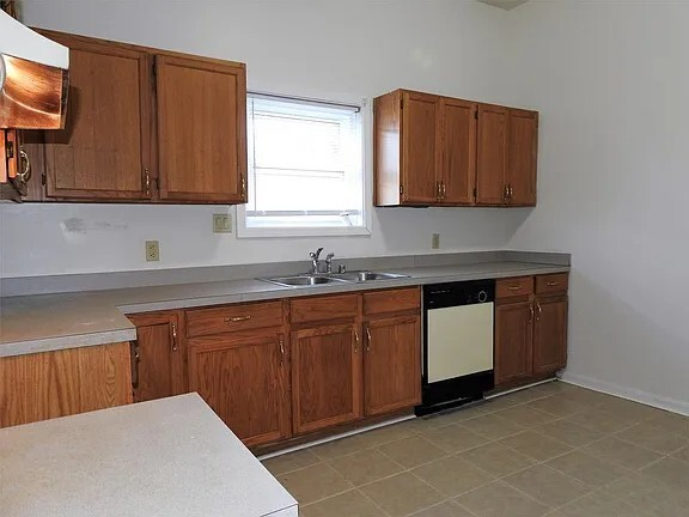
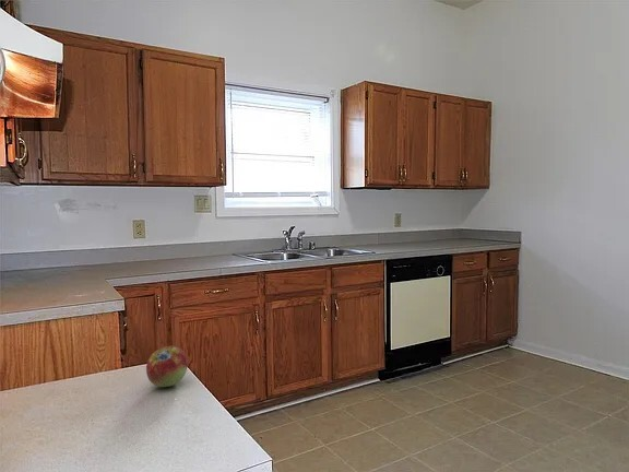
+ fruit [145,345,189,388]
